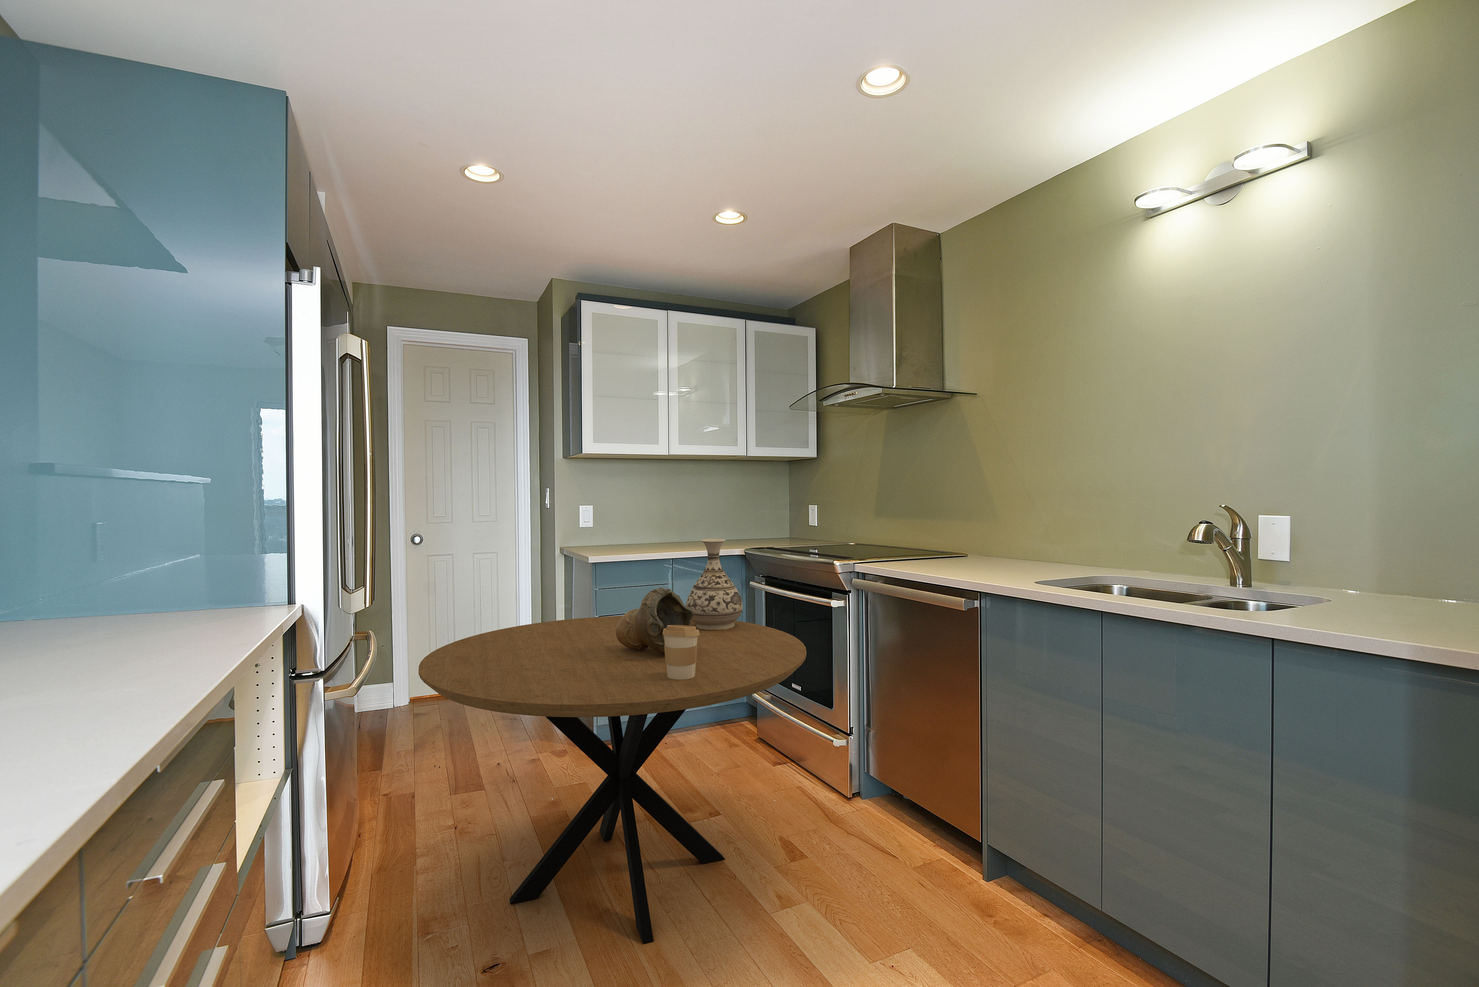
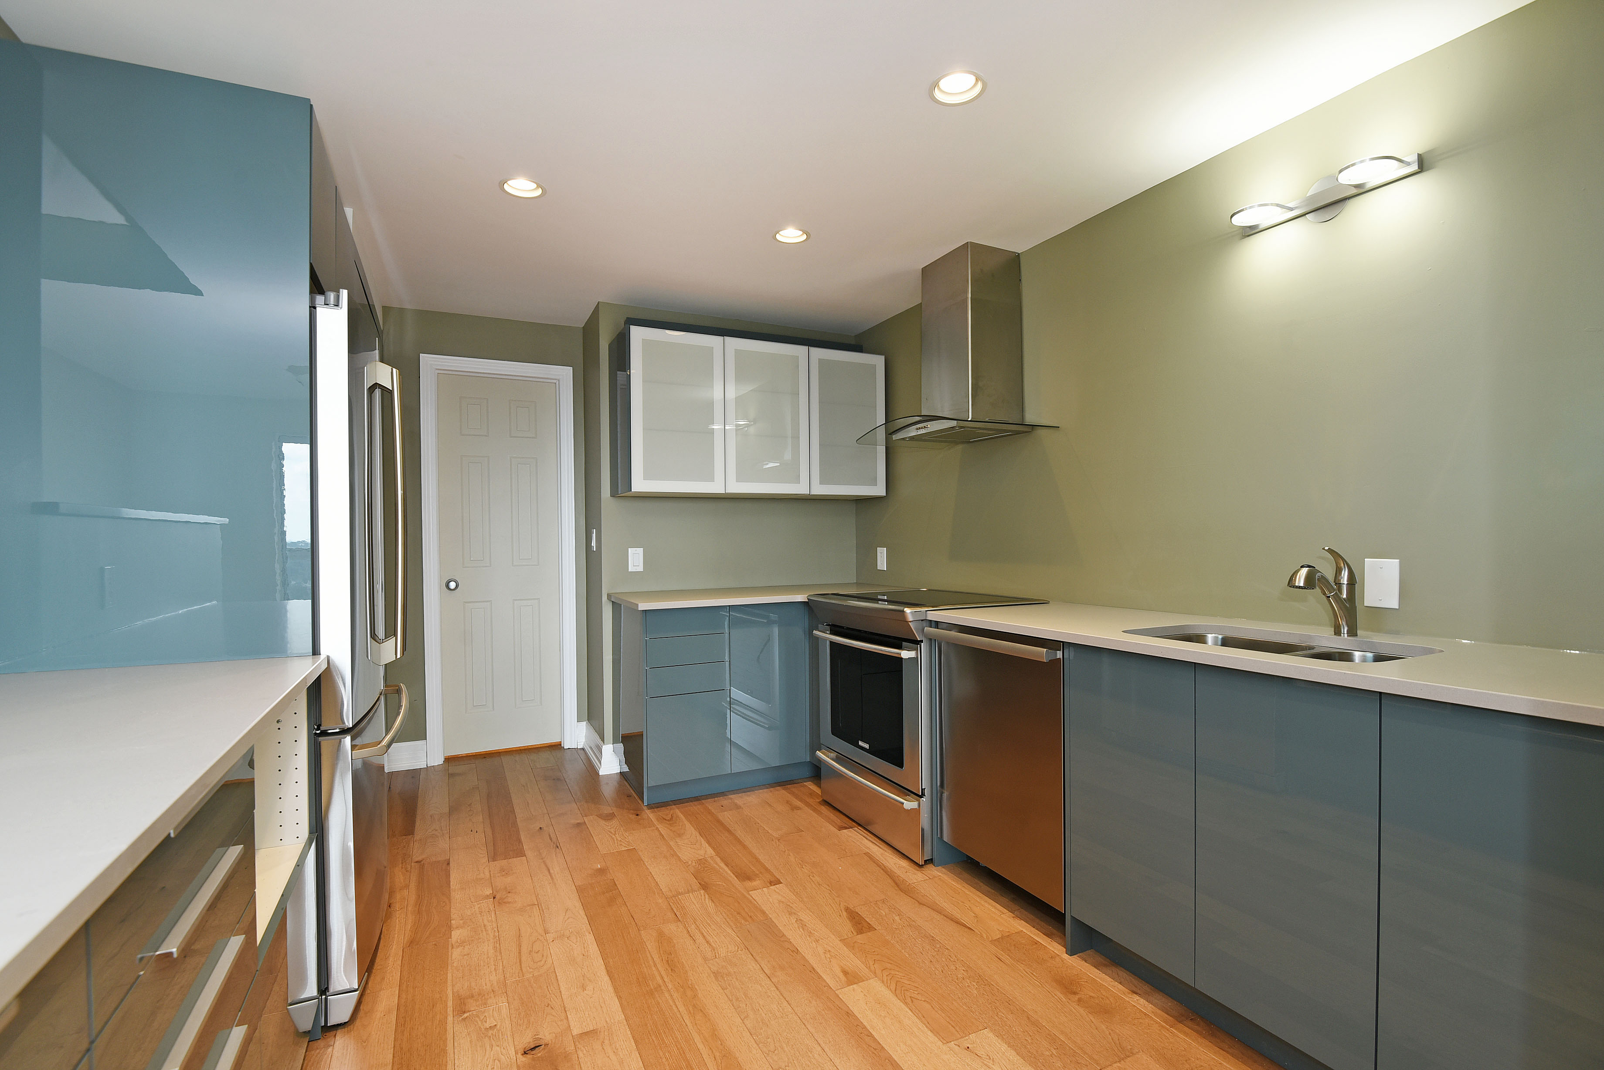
- decorative bowl [616,587,694,654]
- vase [686,539,743,630]
- coffee cup [663,625,699,680]
- dining table [418,616,807,944]
